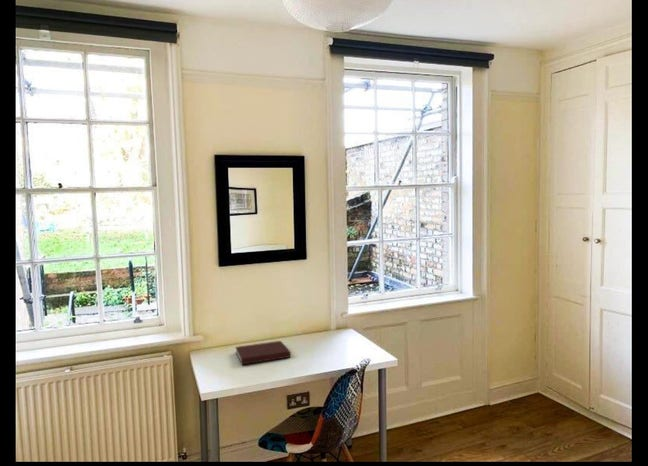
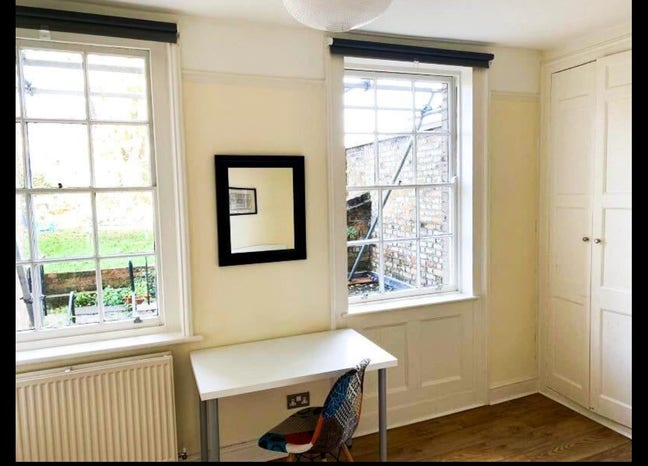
- notebook [234,340,292,366]
